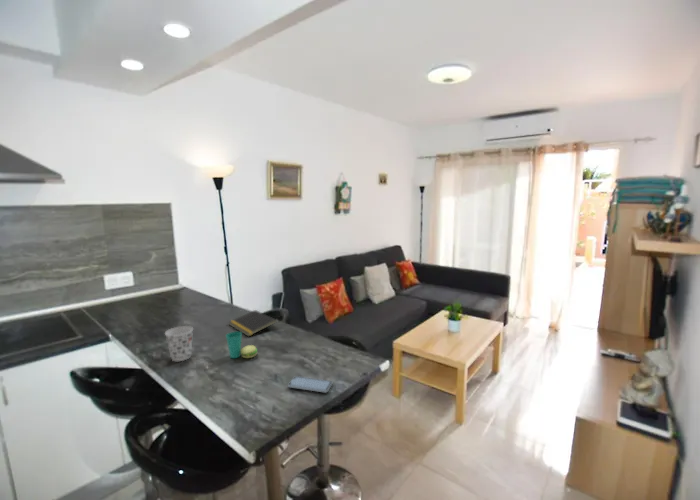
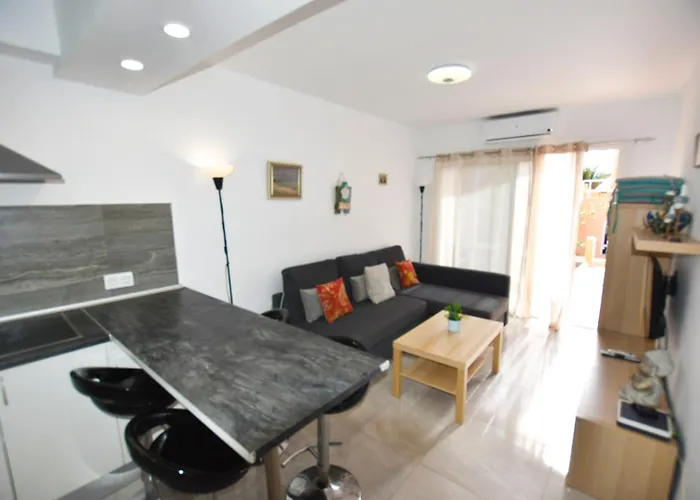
- notepad [227,309,278,338]
- cup [225,331,258,359]
- cup [164,325,194,362]
- smartphone [287,375,333,393]
